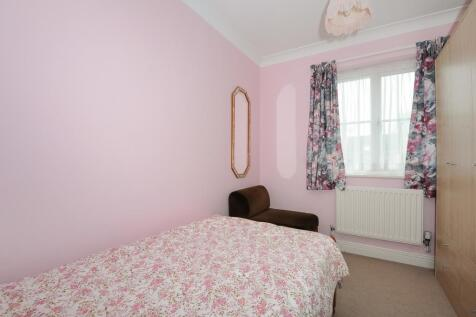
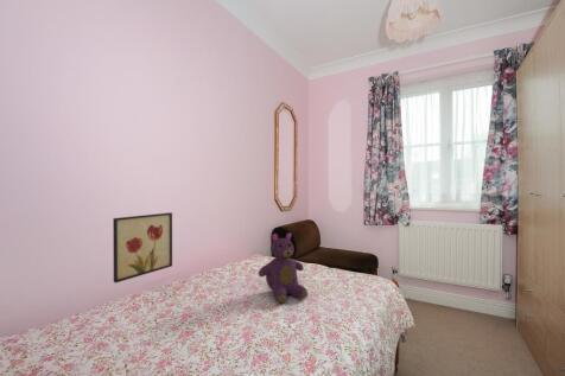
+ wall art [112,211,173,283]
+ teddy bear [258,231,309,305]
